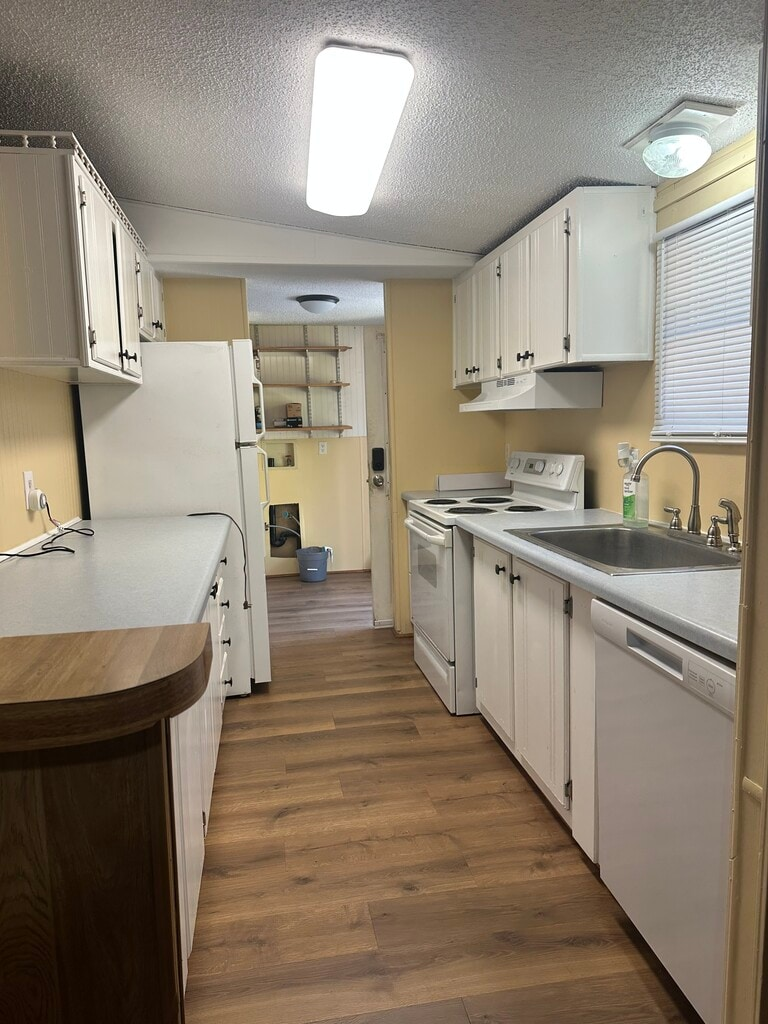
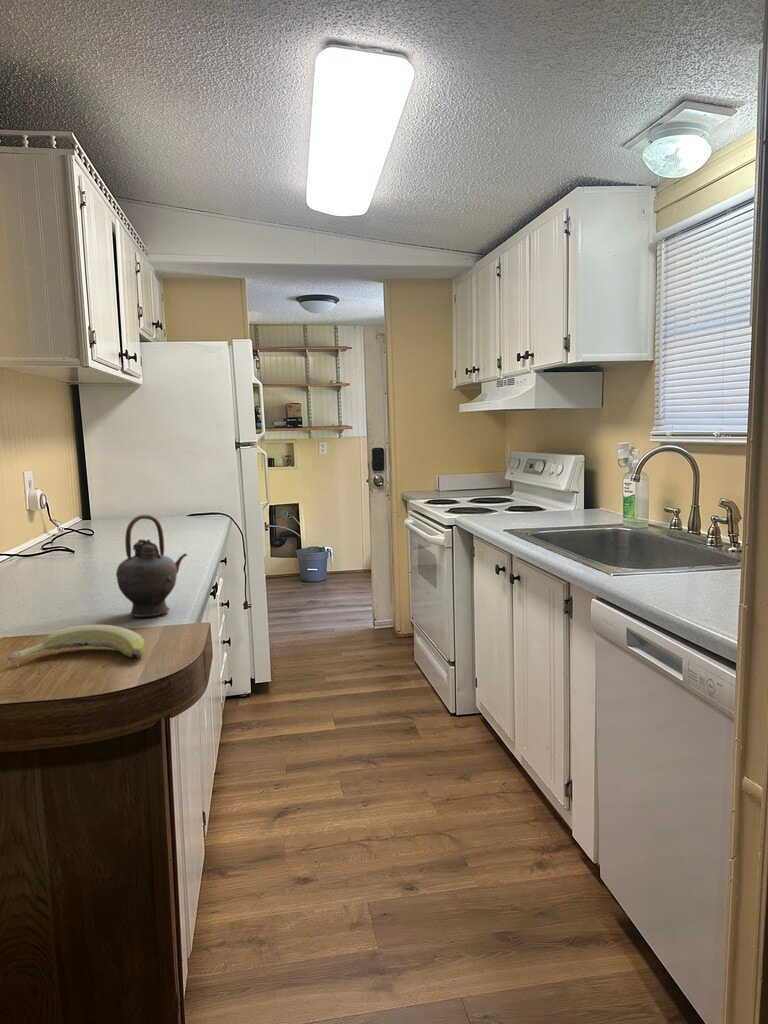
+ teapot [115,514,188,618]
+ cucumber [6,624,146,663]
